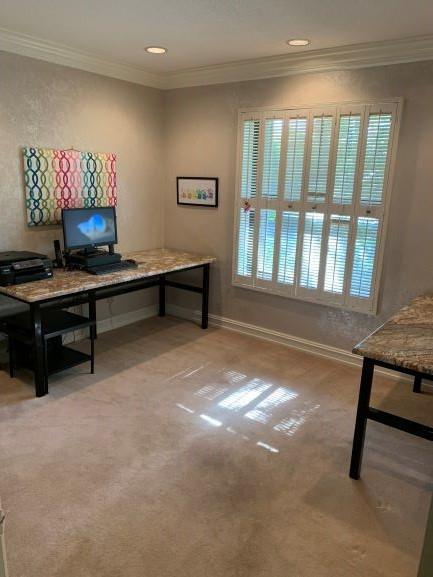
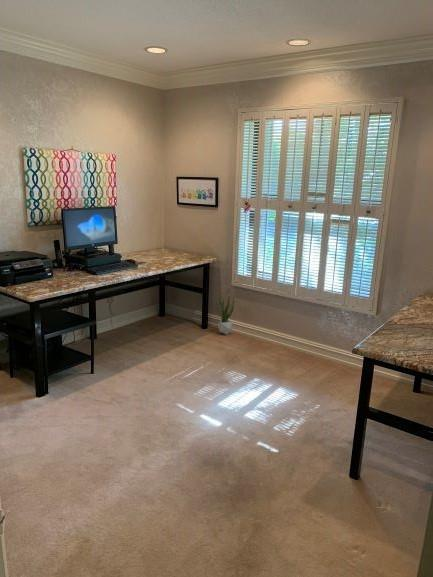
+ potted plant [216,295,235,336]
